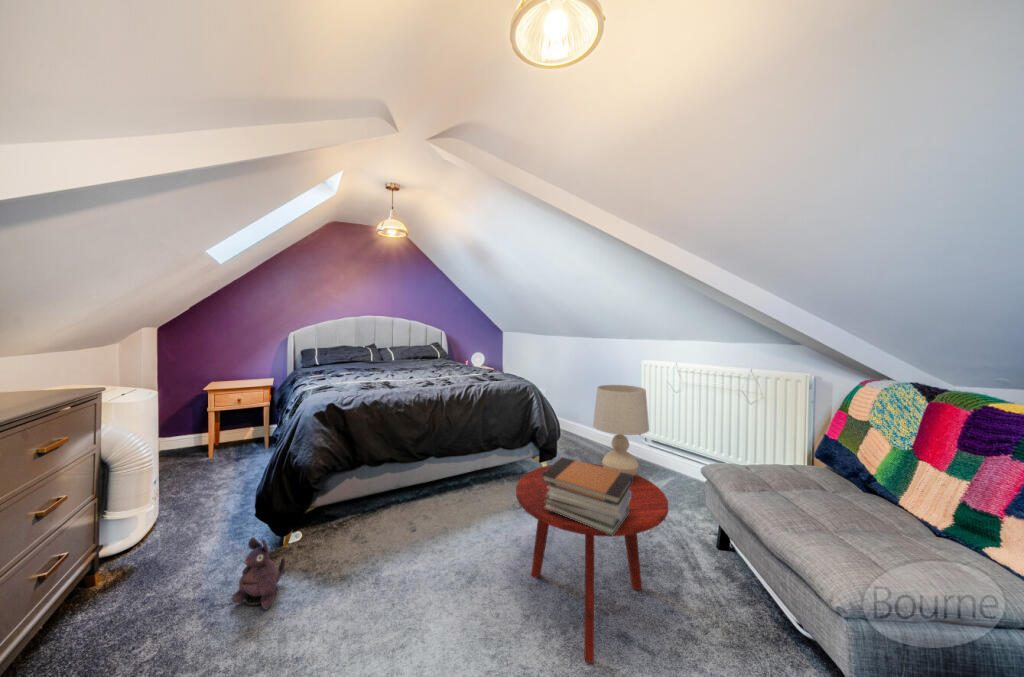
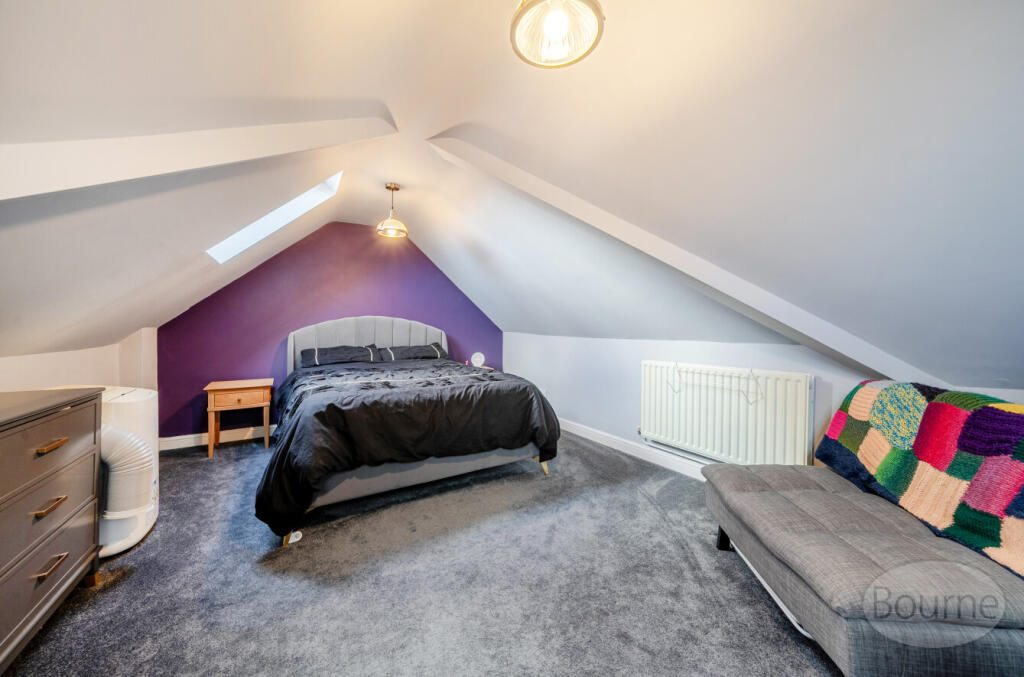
- table lamp [592,384,650,476]
- book stack [541,456,633,536]
- side table [515,463,669,664]
- plush toy [230,536,286,611]
